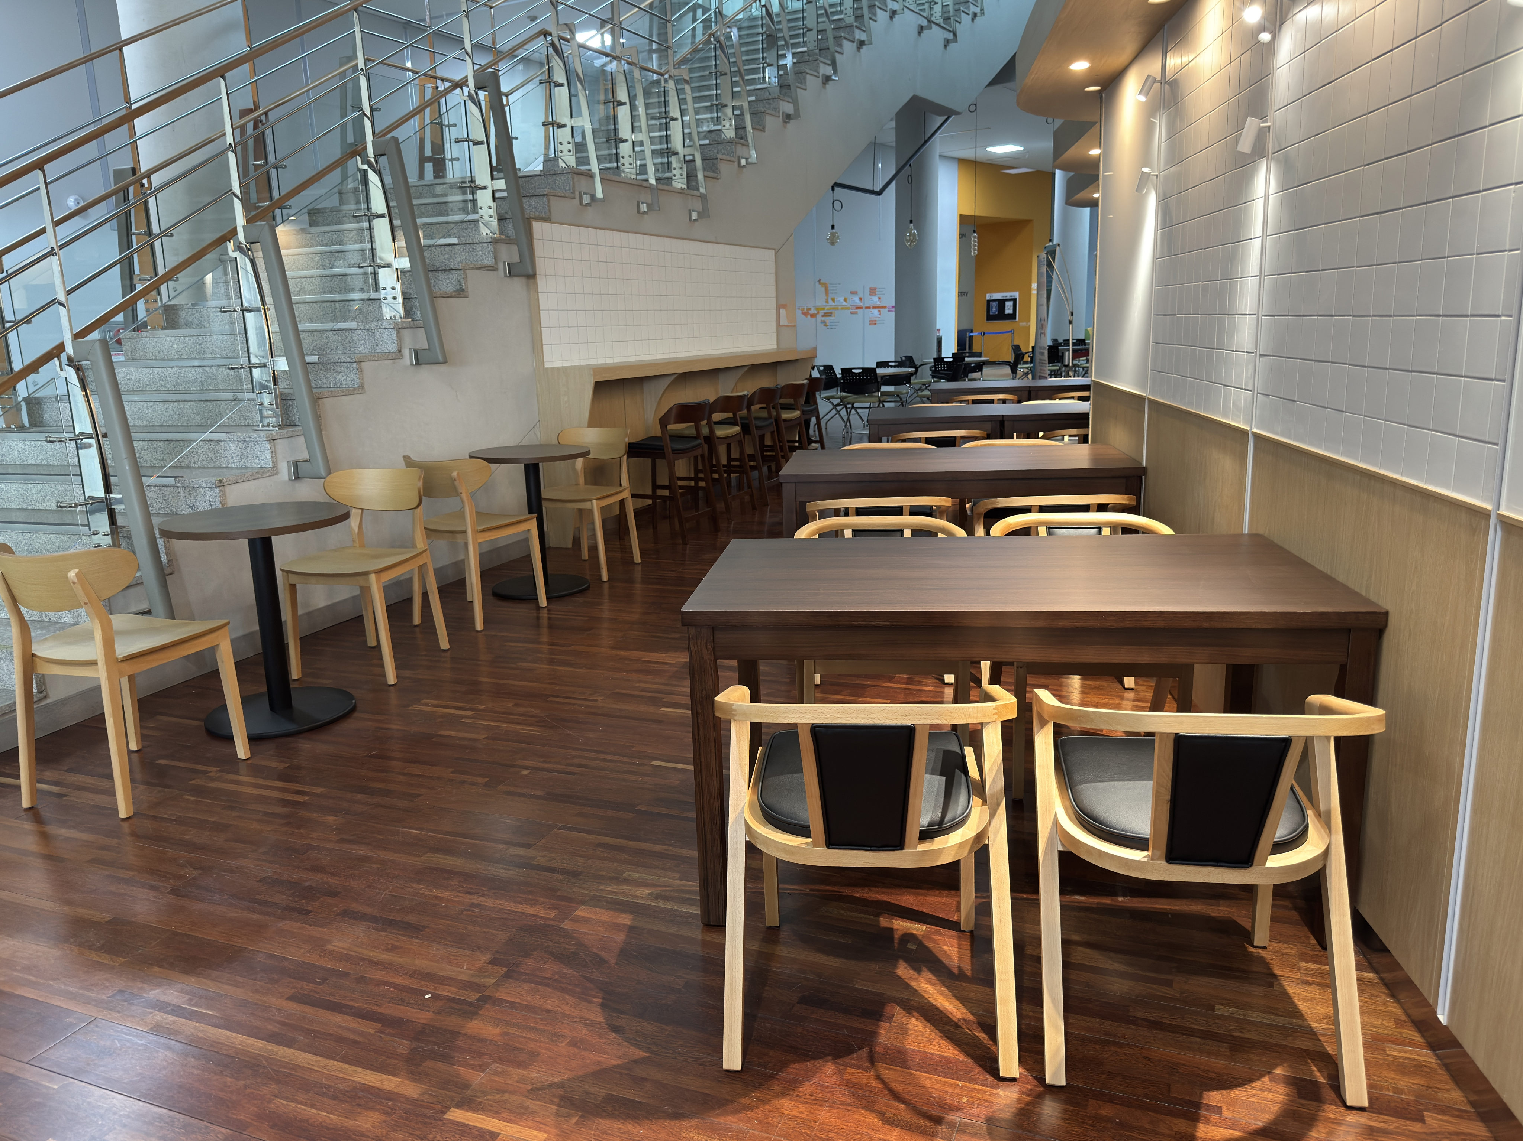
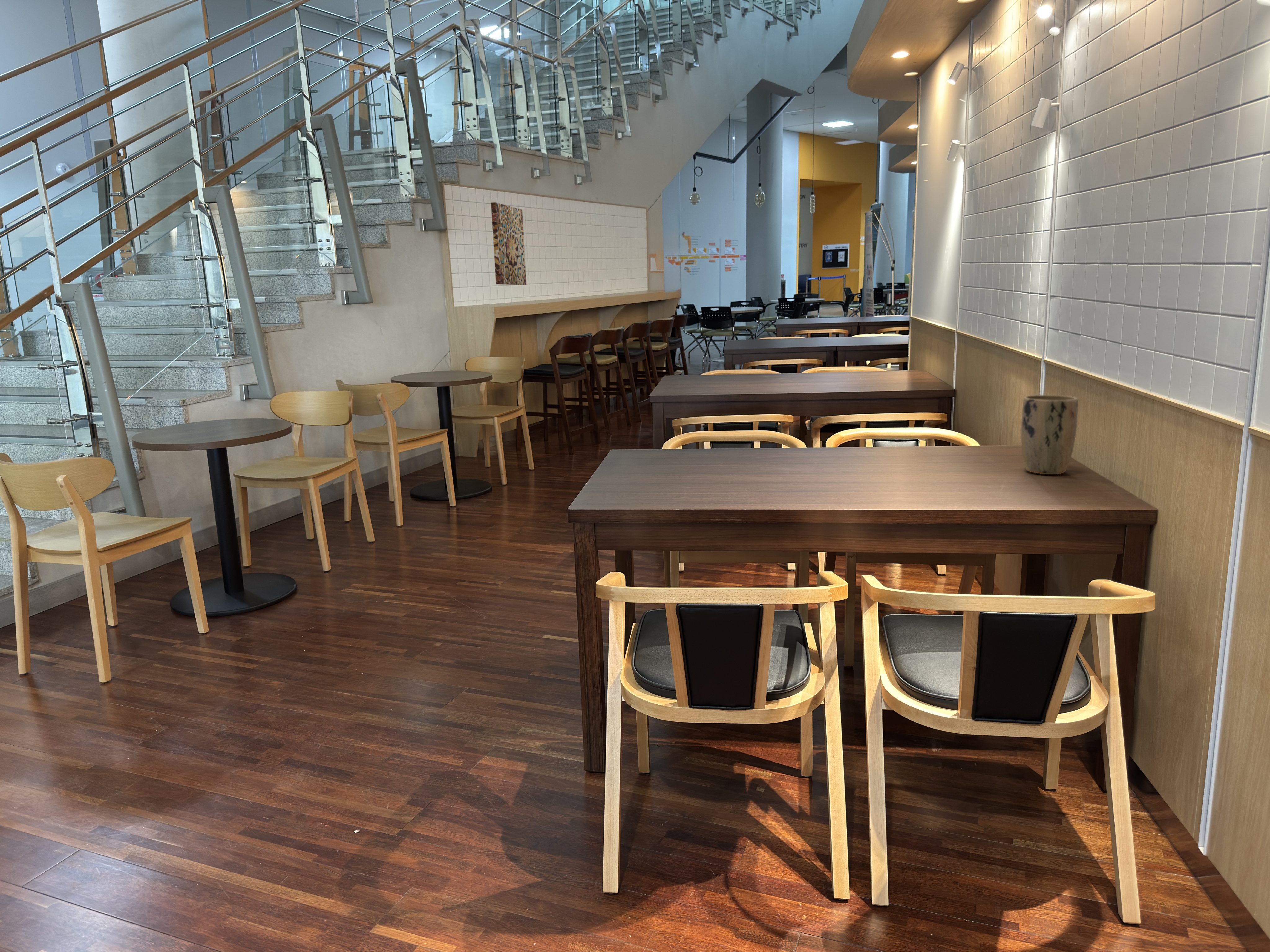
+ wall art [491,202,527,285]
+ plant pot [1021,395,1078,475]
